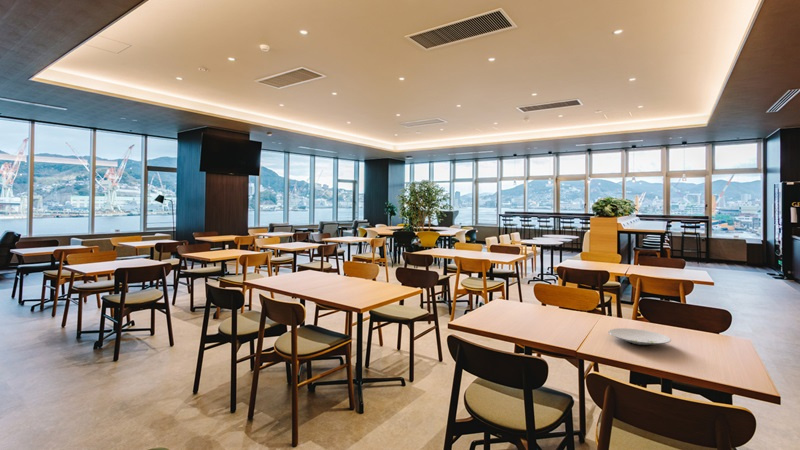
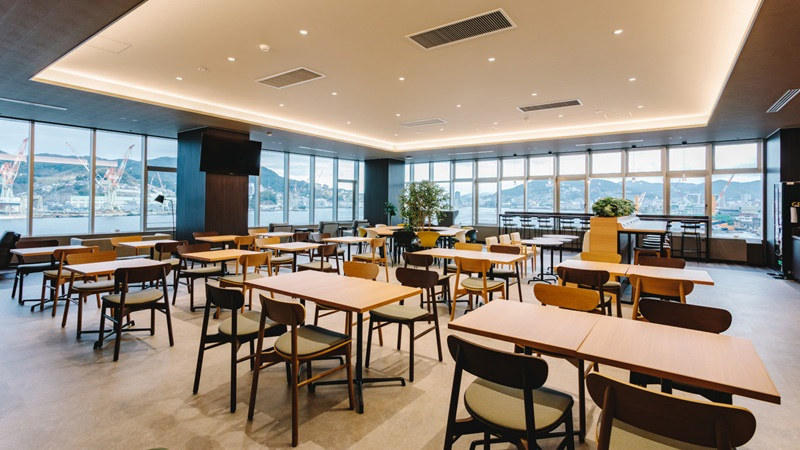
- plate [607,327,672,346]
